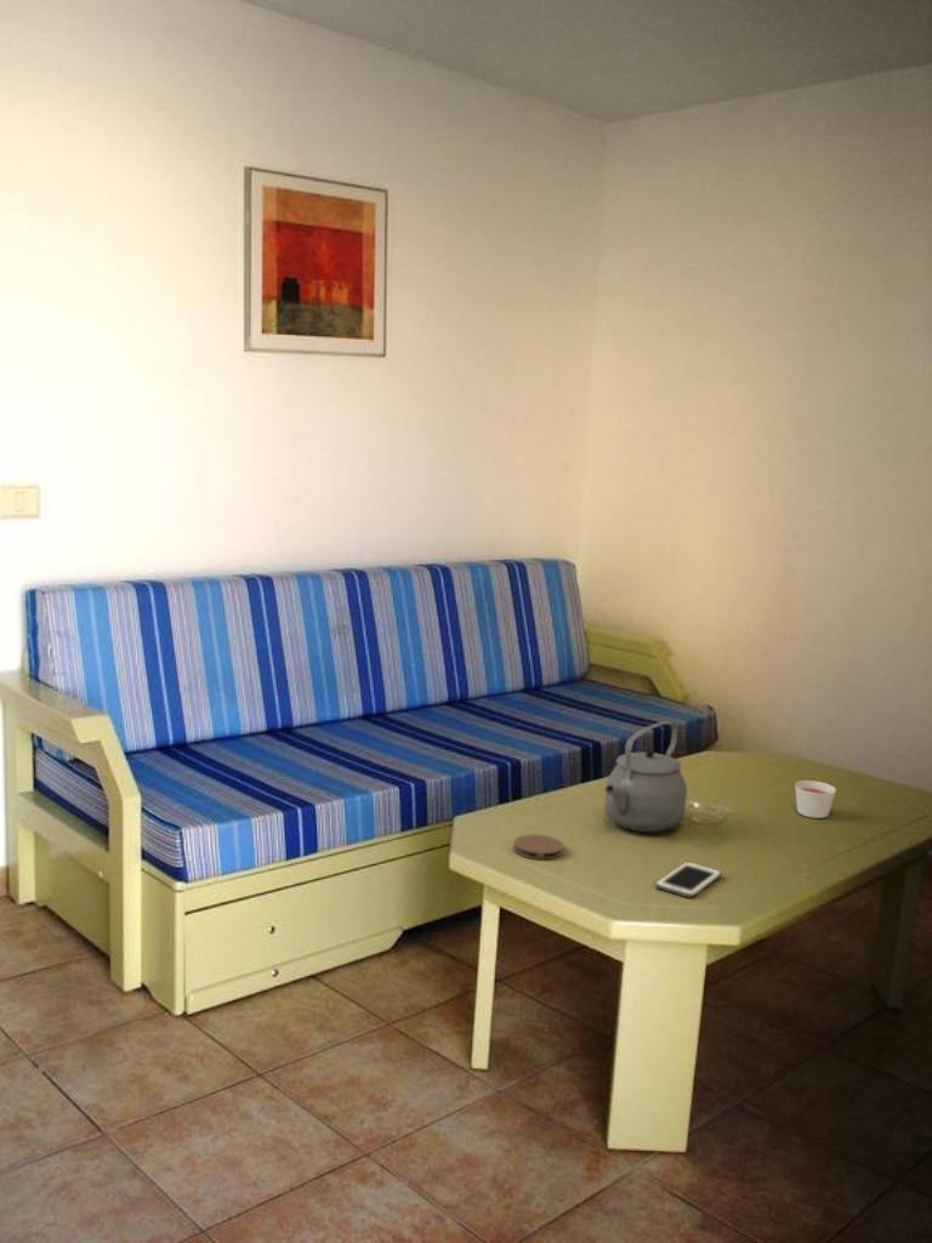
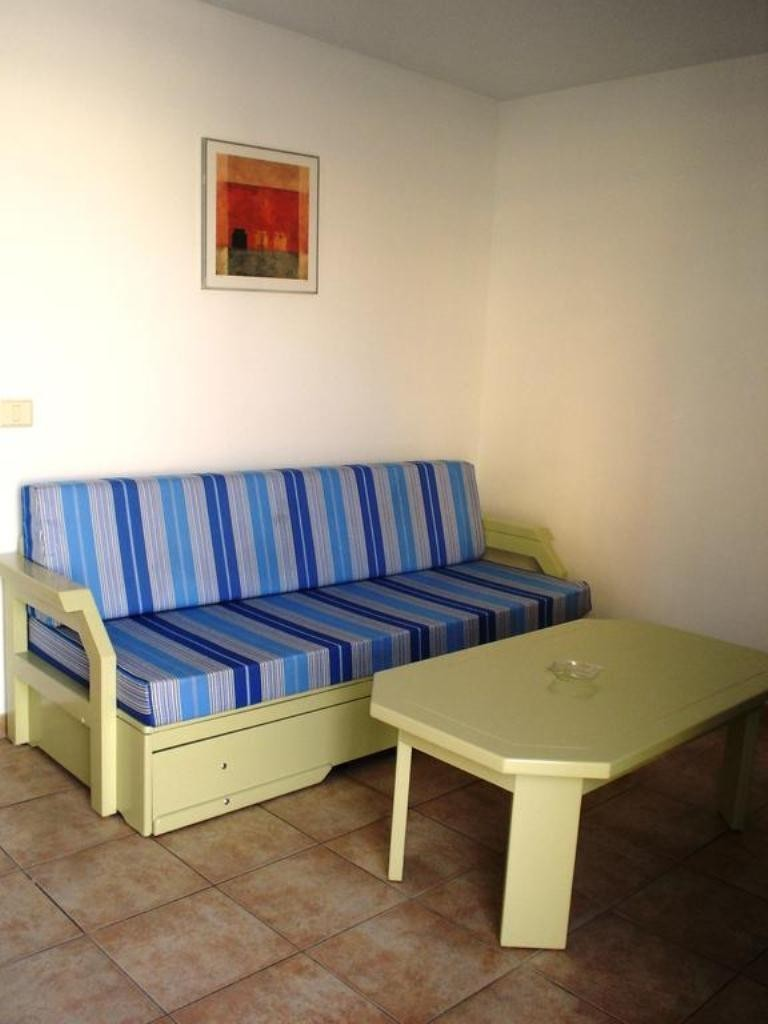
- tea kettle [603,720,688,833]
- candle [794,779,837,819]
- coaster [512,833,564,861]
- cell phone [654,861,723,899]
